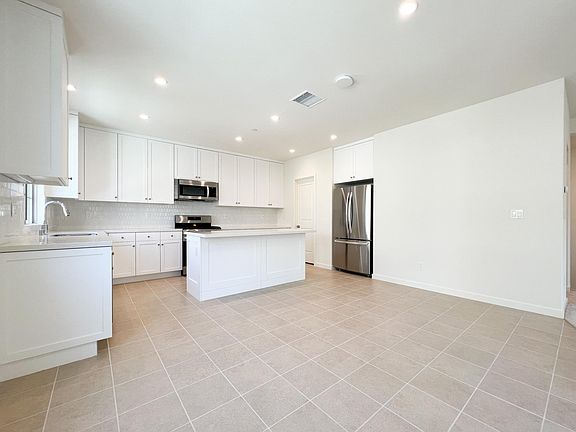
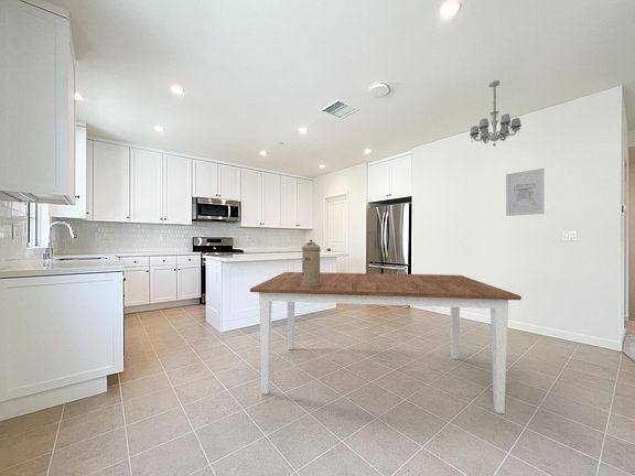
+ water filter [301,238,321,286]
+ wall art [505,167,545,217]
+ chandelier [469,79,523,148]
+ dining table [249,271,523,414]
